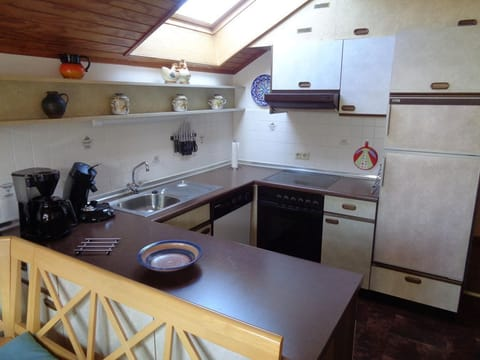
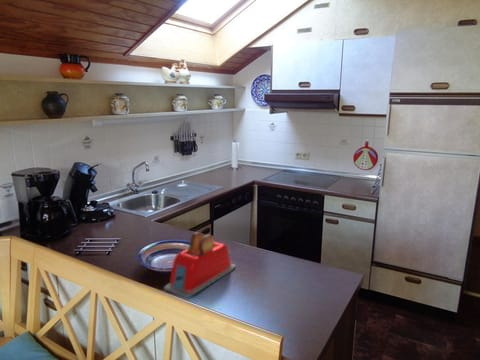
+ toaster [163,231,237,299]
